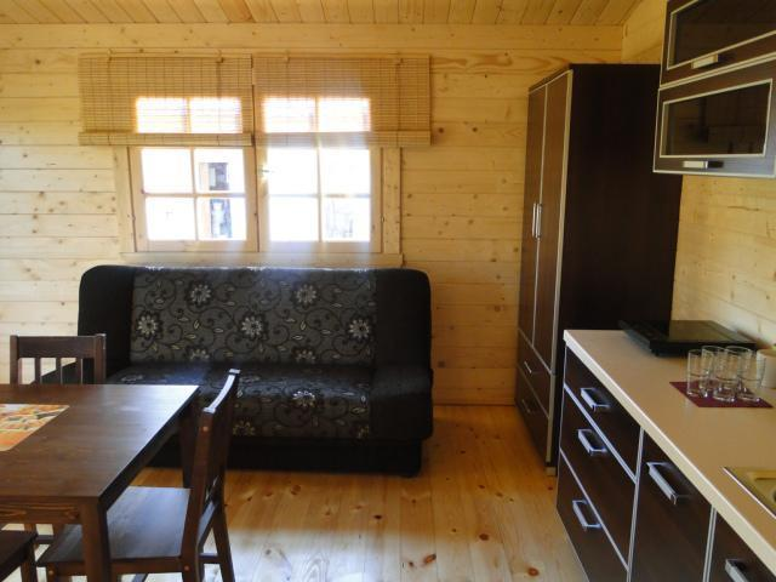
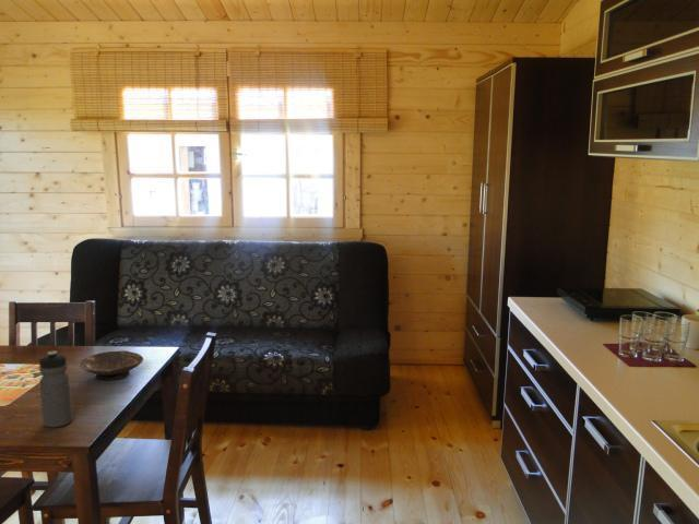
+ water bottle [38,350,73,429]
+ bowl [79,349,144,381]
